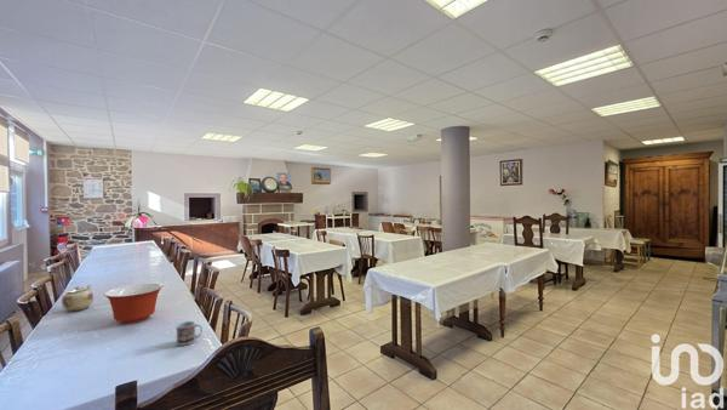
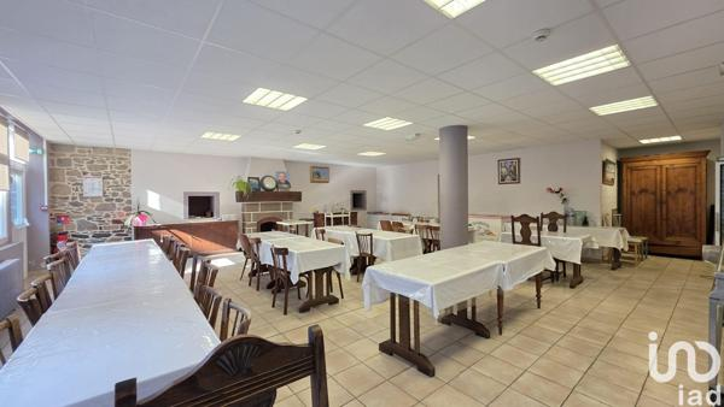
- teapot [61,284,95,313]
- cup [176,320,204,347]
- mixing bowl [103,283,164,325]
